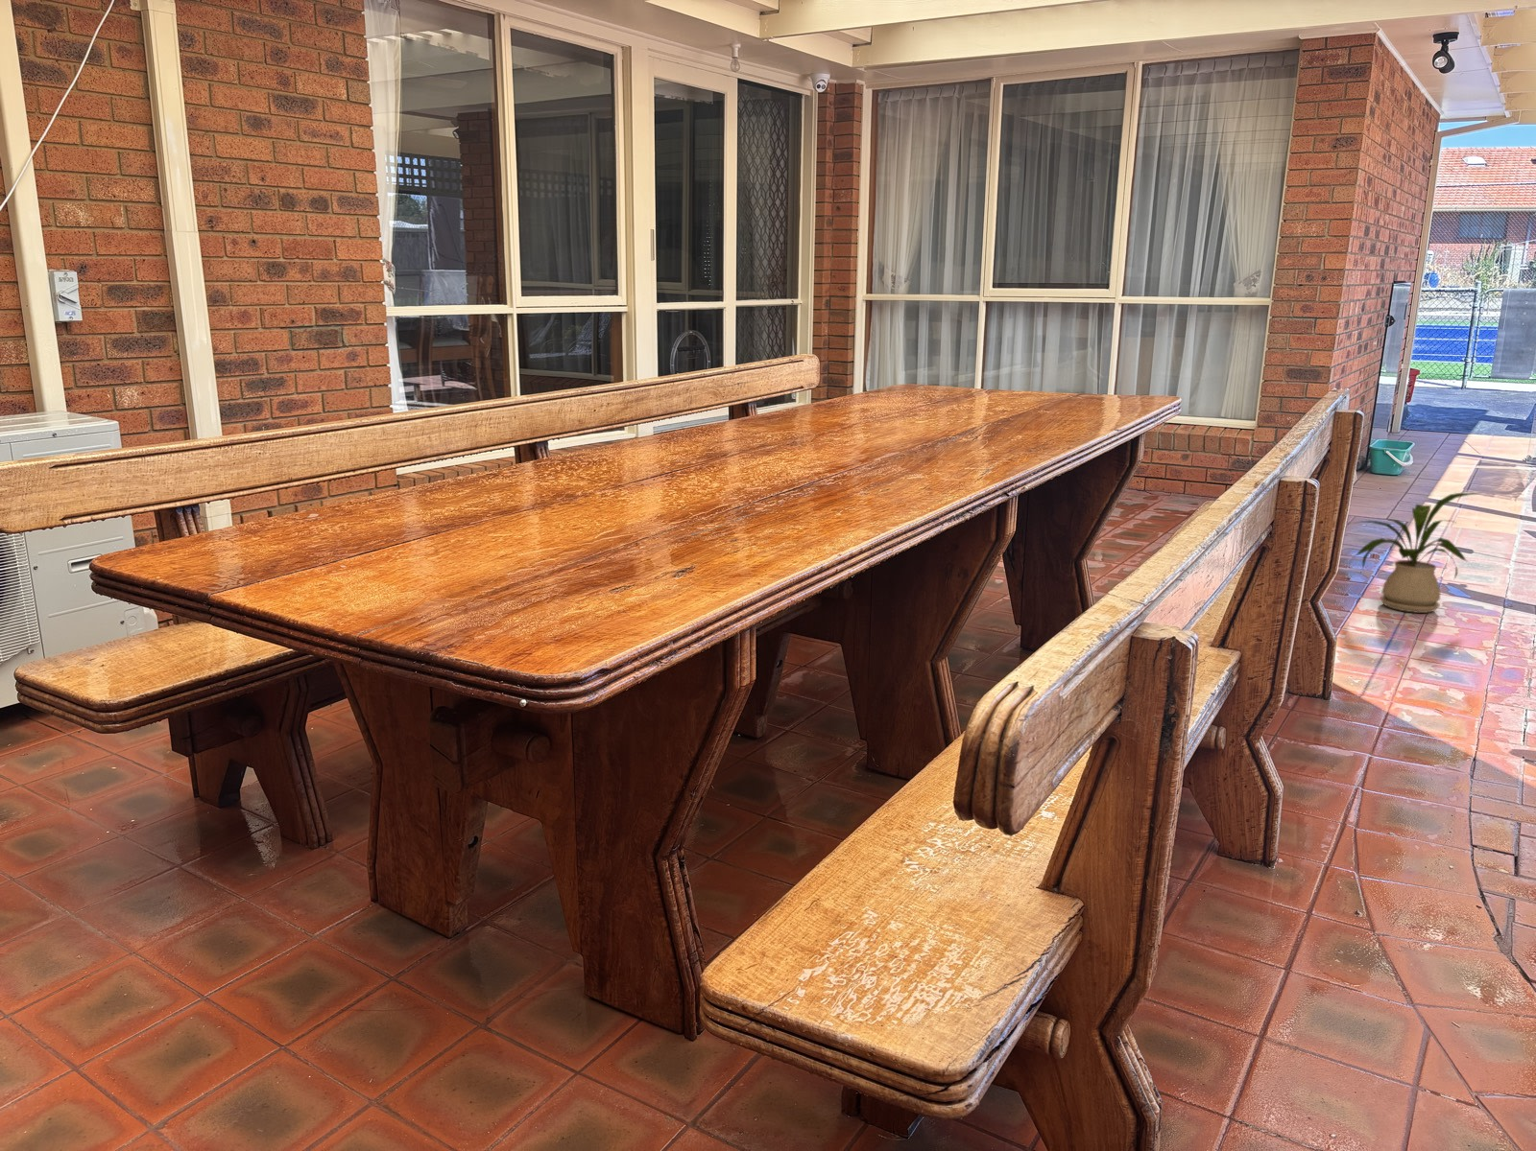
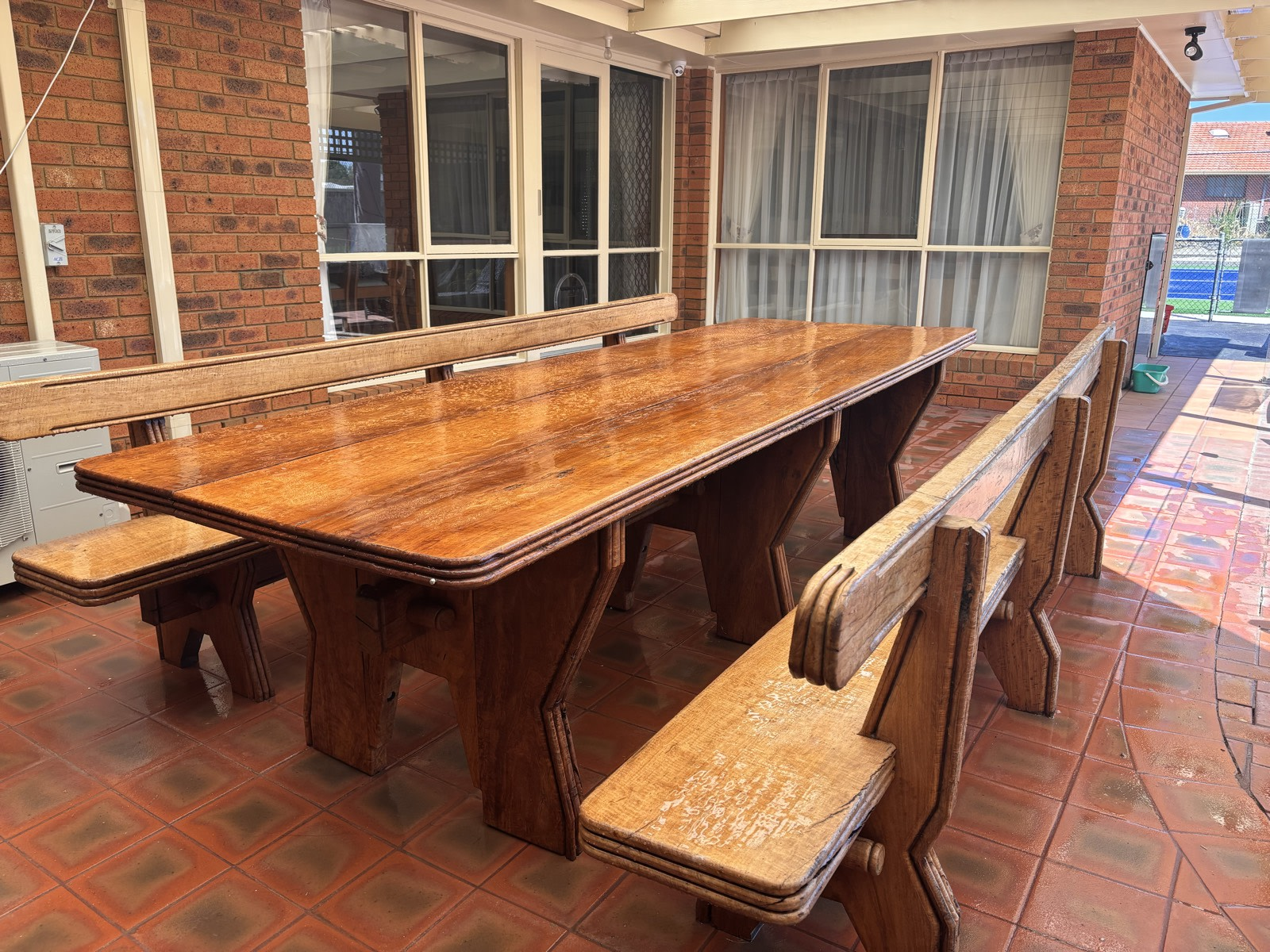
- house plant [1345,492,1482,614]
